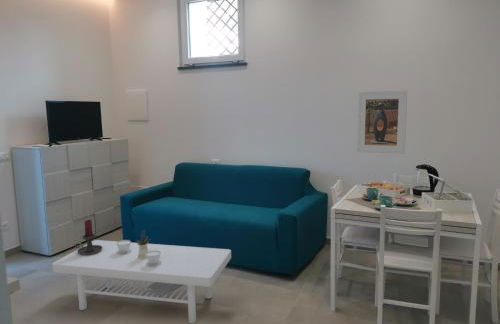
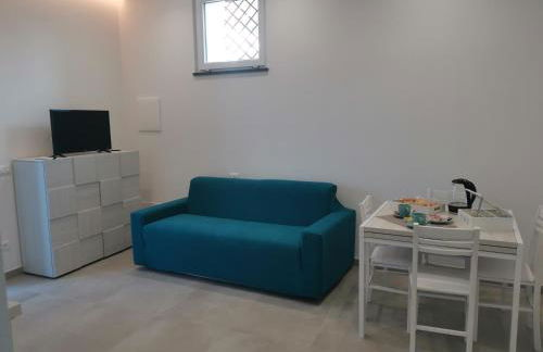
- coffee table [51,229,232,324]
- candle holder [74,219,102,255]
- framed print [356,90,408,155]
